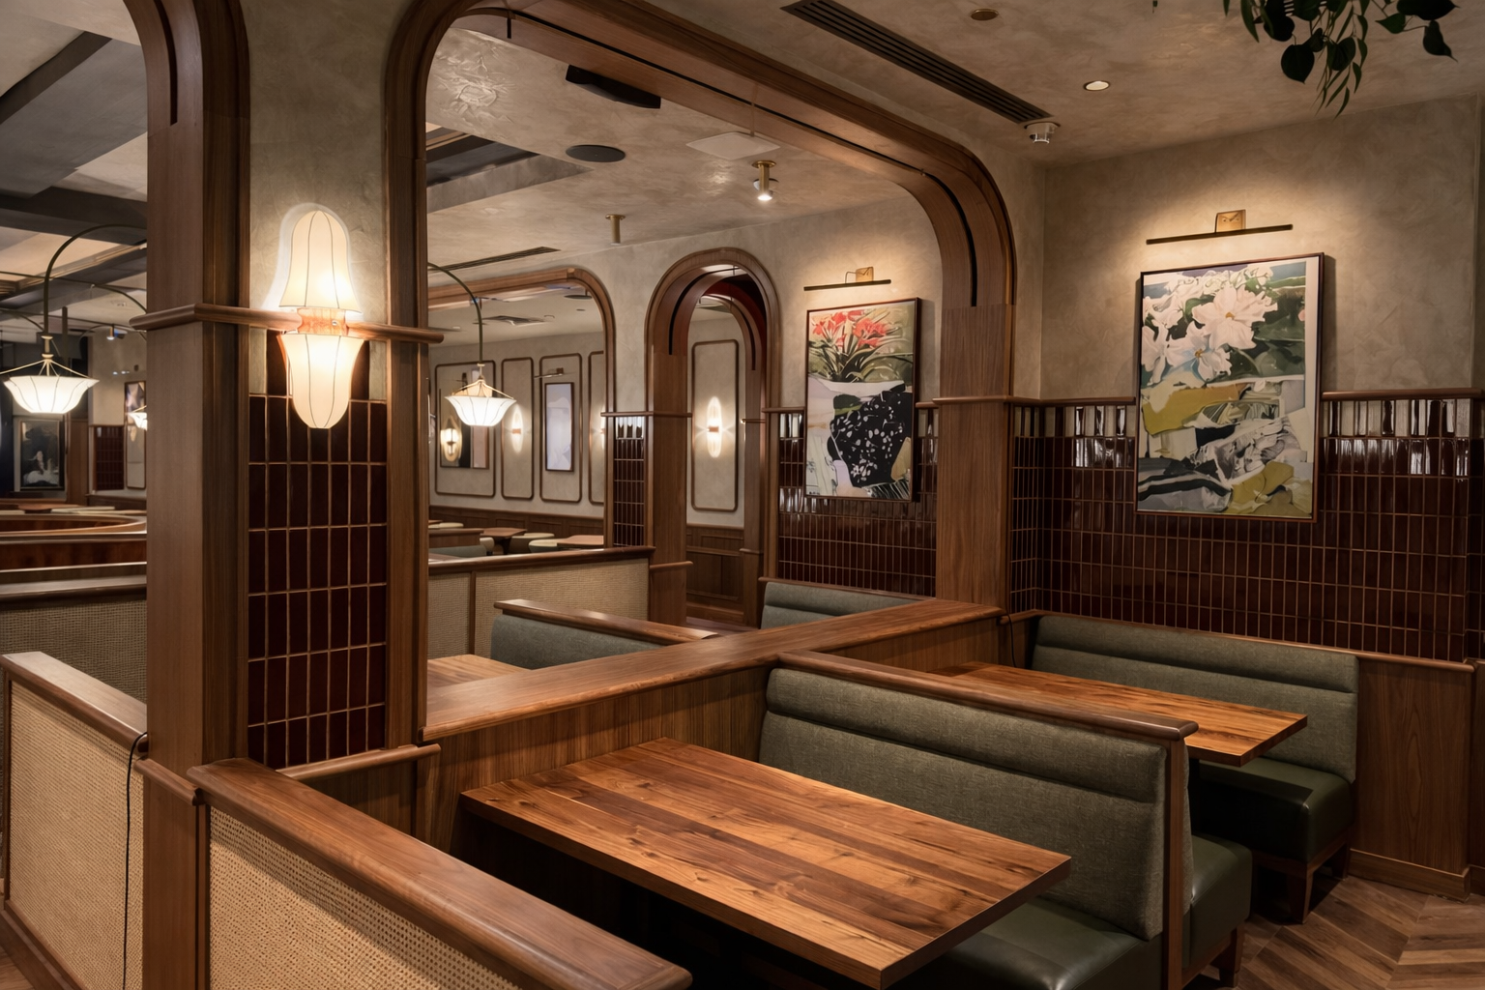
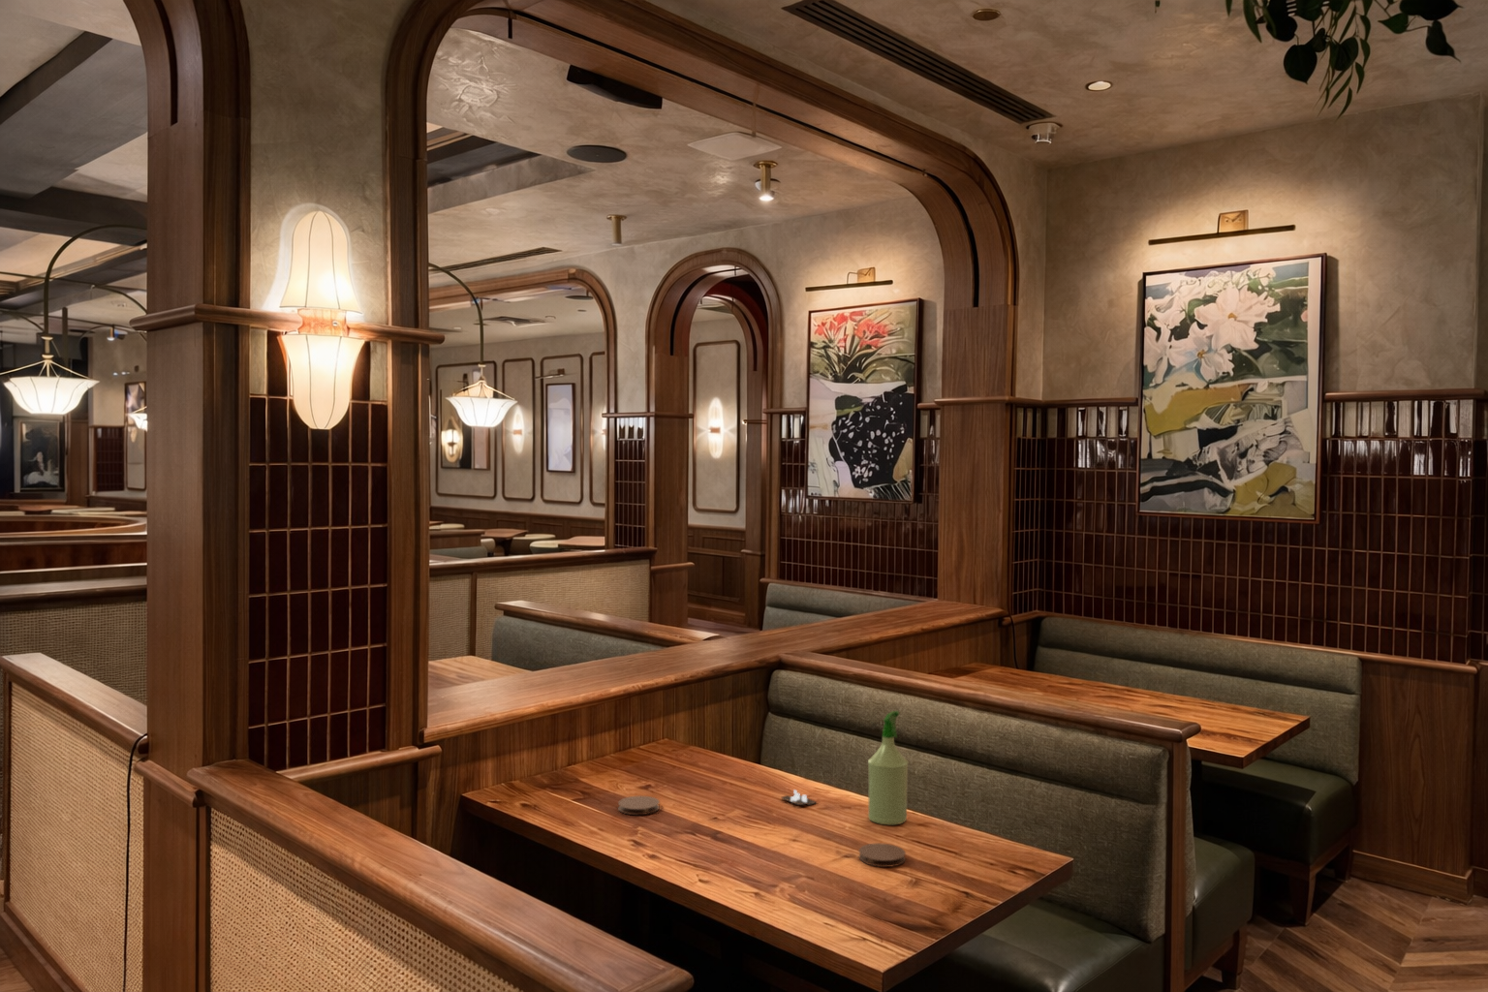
+ coaster [858,841,907,868]
+ candle [779,788,818,806]
+ spray bottle [867,710,909,826]
+ coaster [617,795,661,816]
